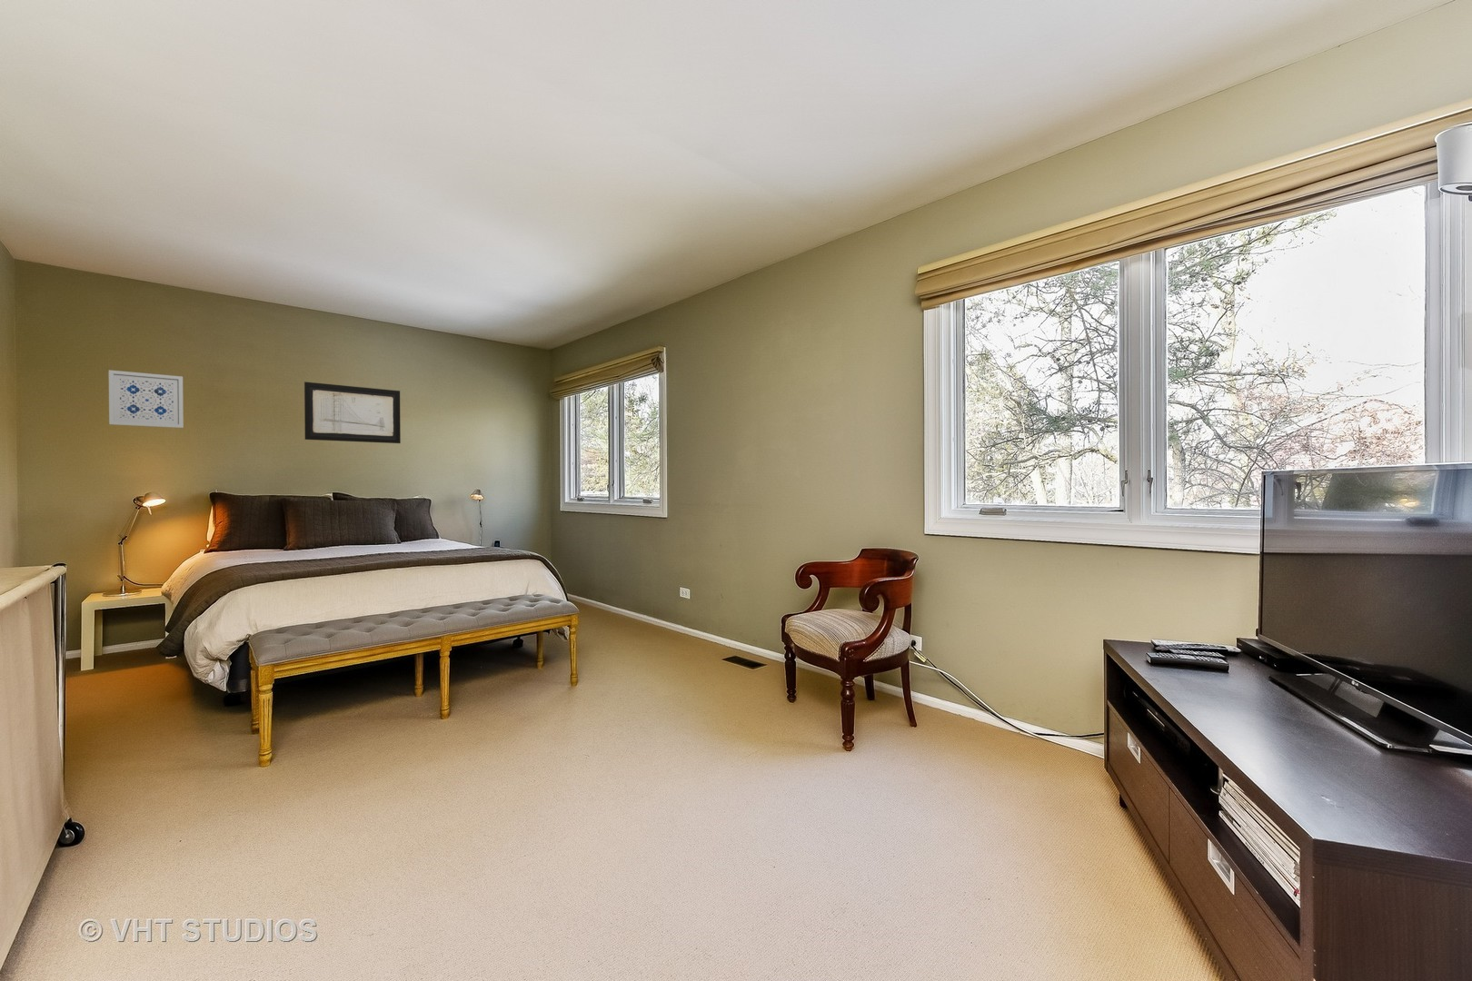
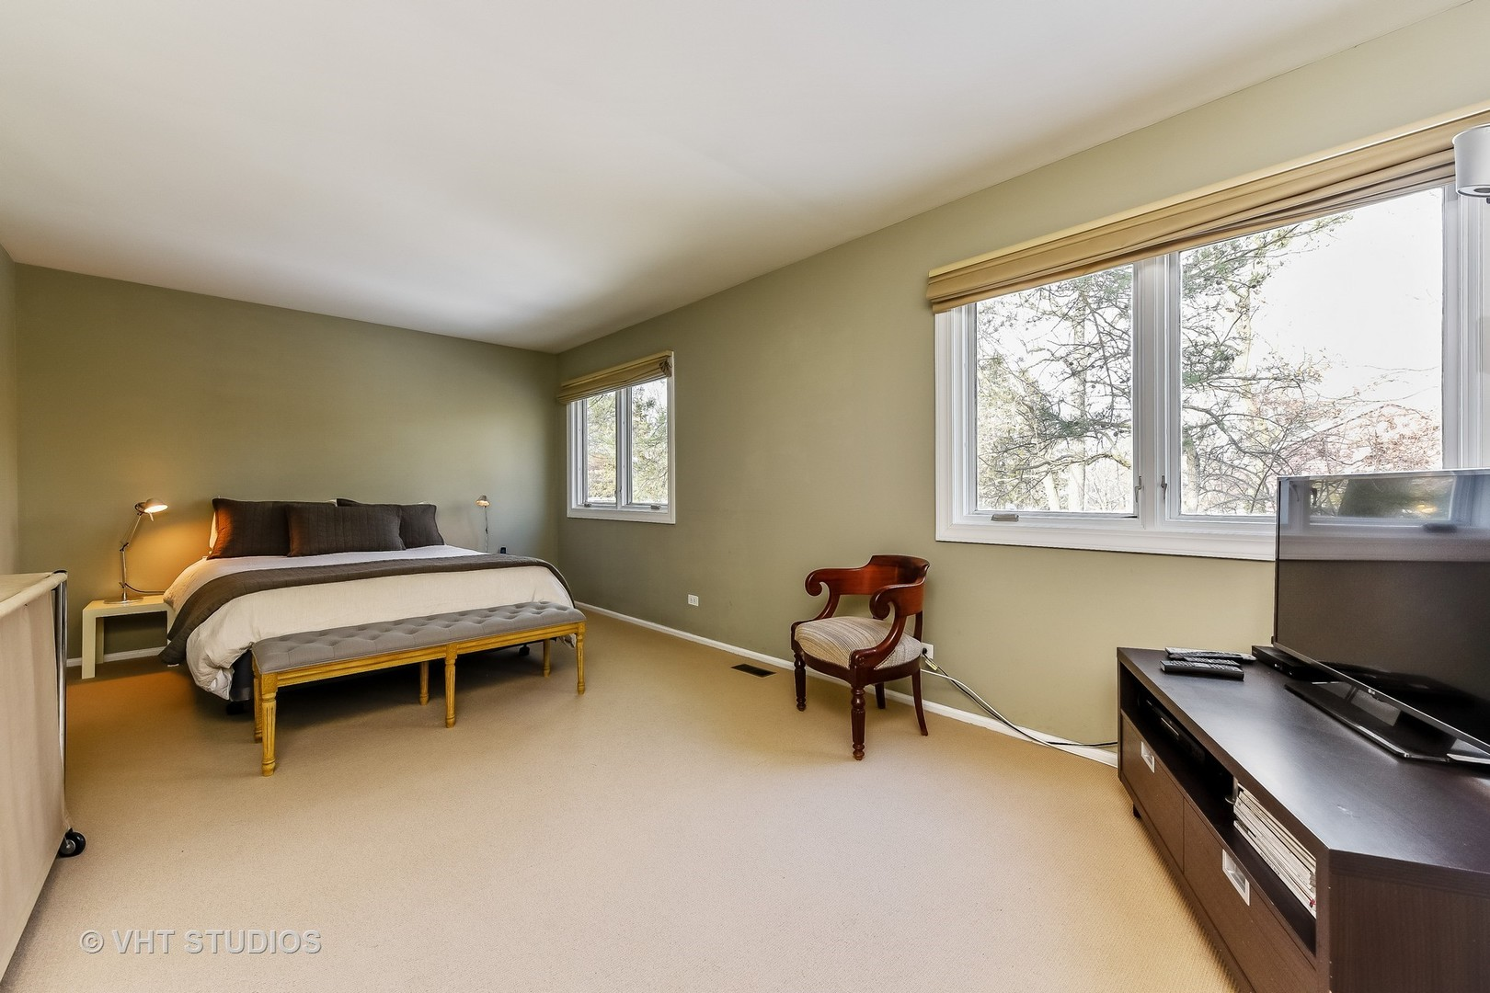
- wall art [108,370,184,429]
- wall art [303,381,402,445]
